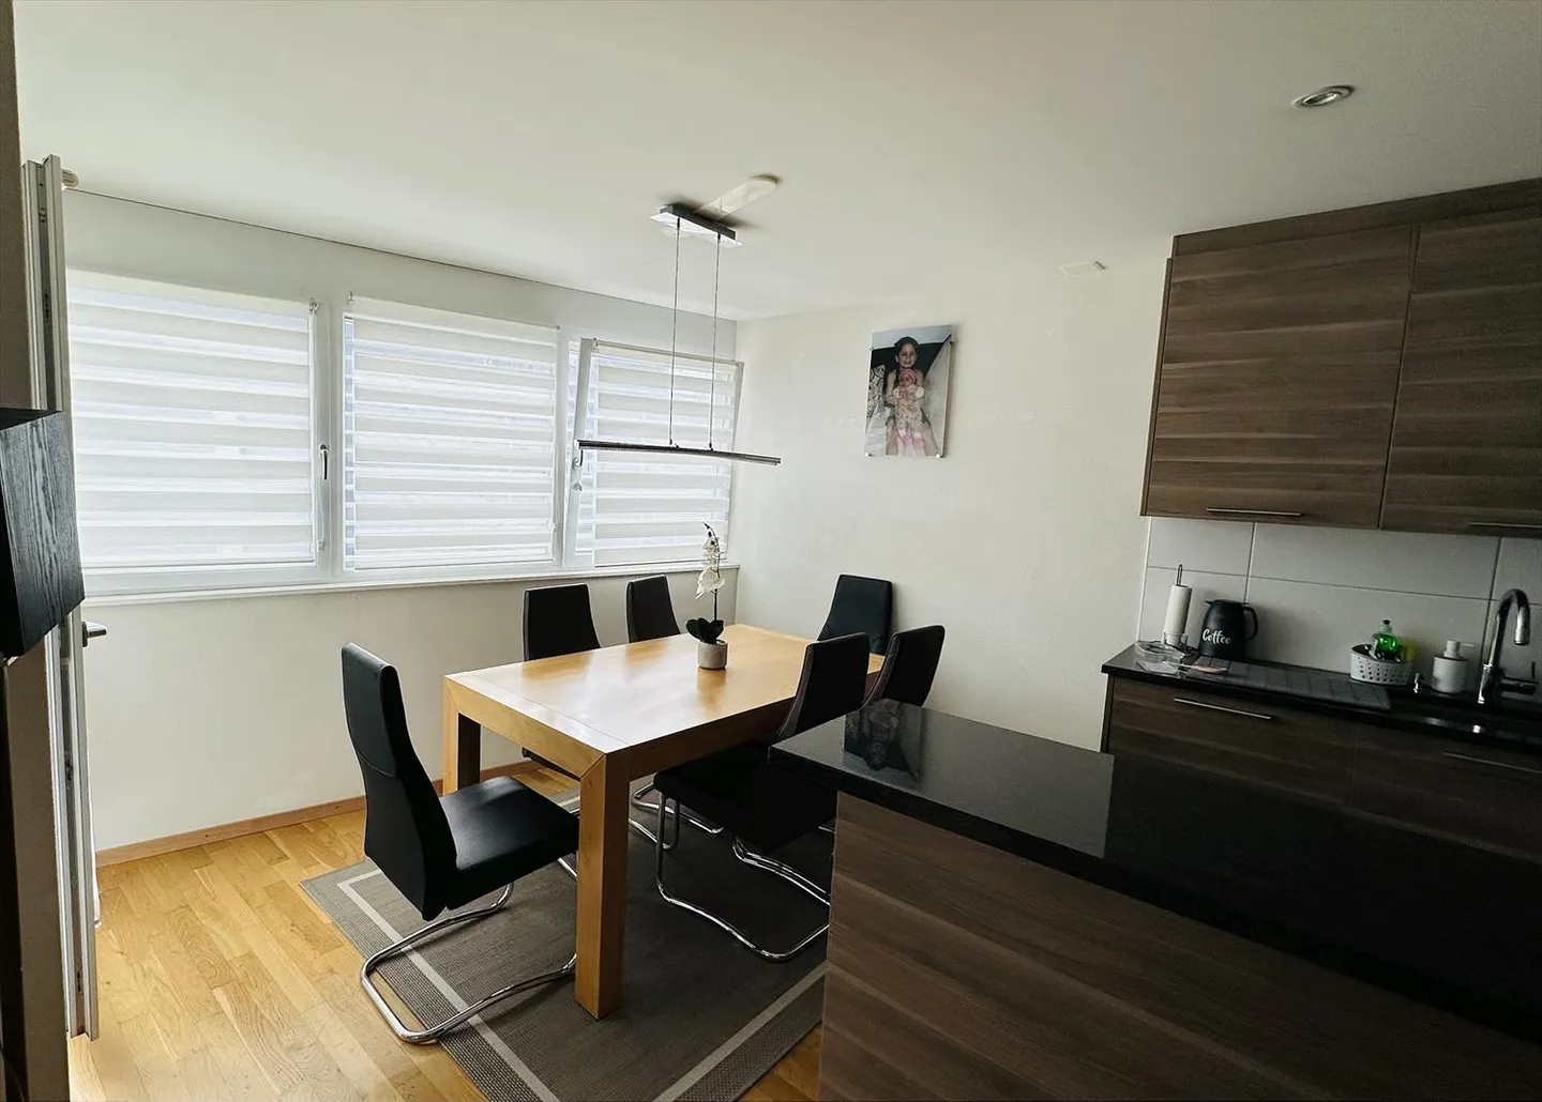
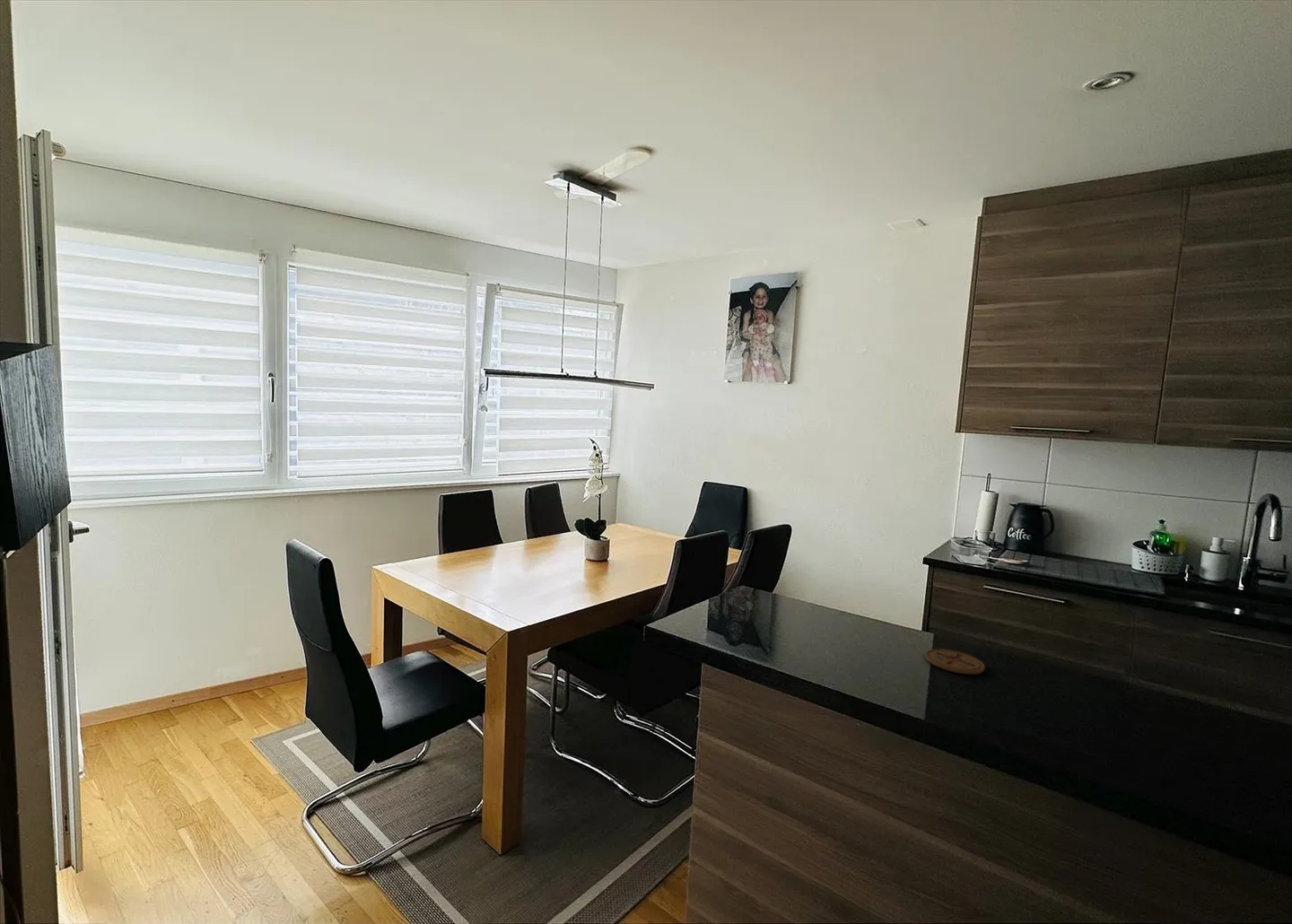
+ coaster [924,648,986,676]
